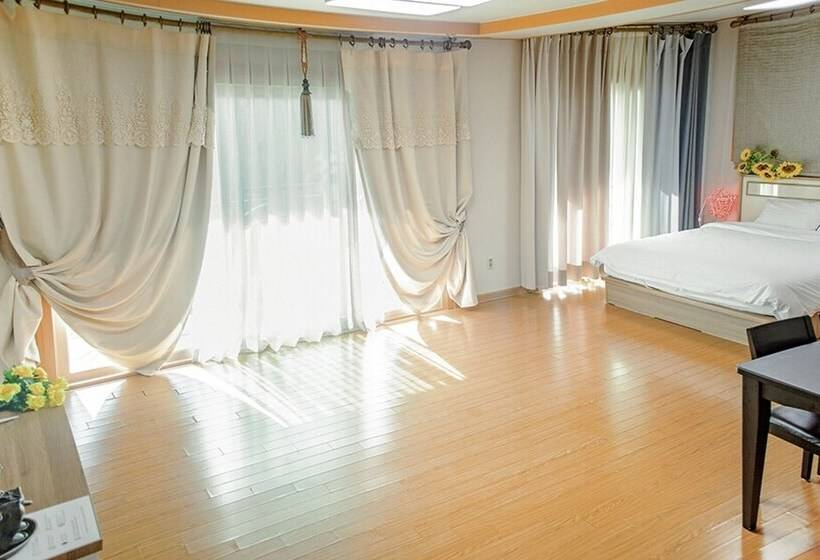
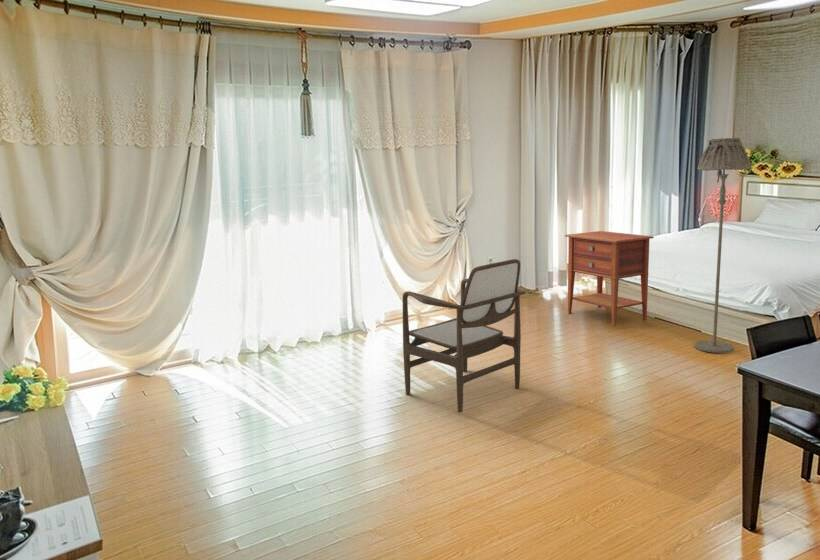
+ nightstand [564,230,655,328]
+ armchair [402,258,527,414]
+ floor lamp [694,137,752,354]
